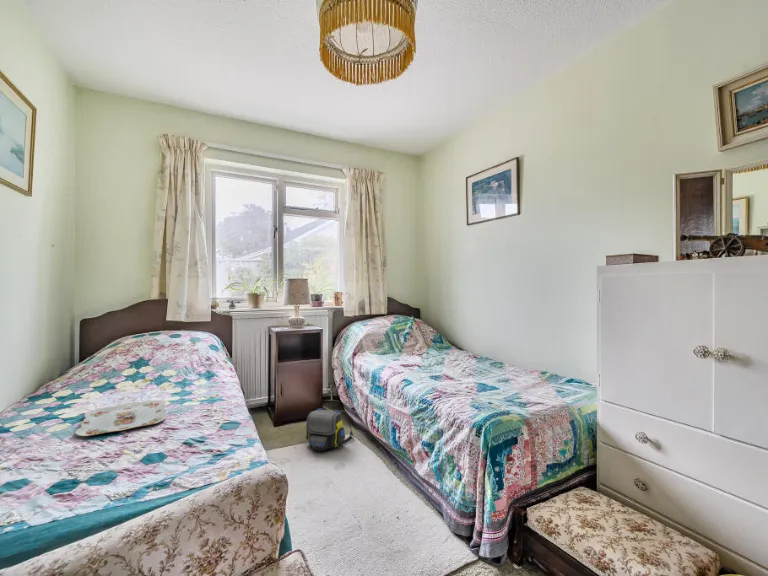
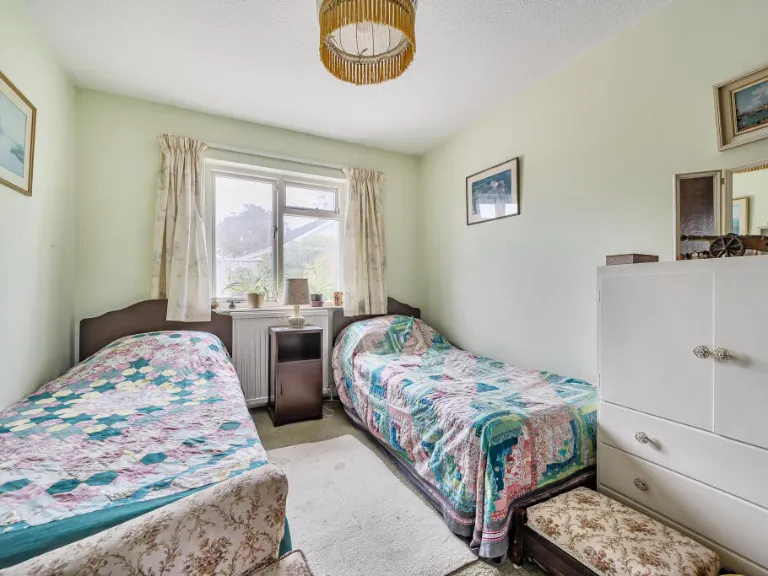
- serving tray [74,399,168,437]
- shoulder bag [305,407,355,452]
